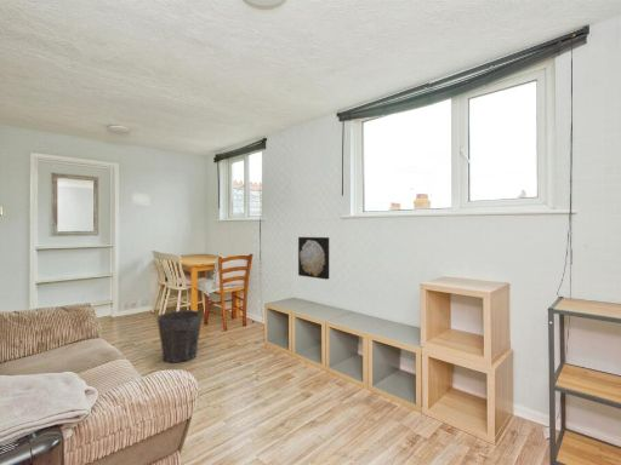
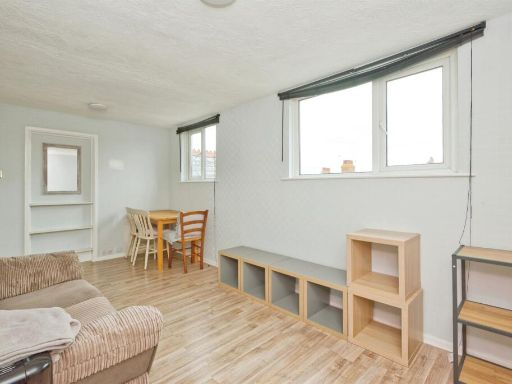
- waste bin [156,309,203,364]
- wall art [297,236,330,281]
